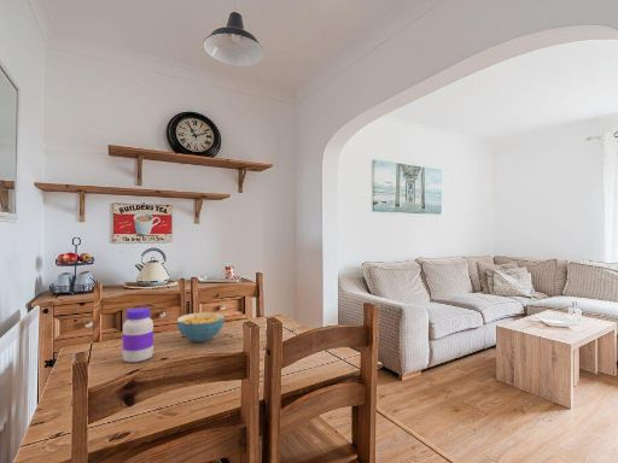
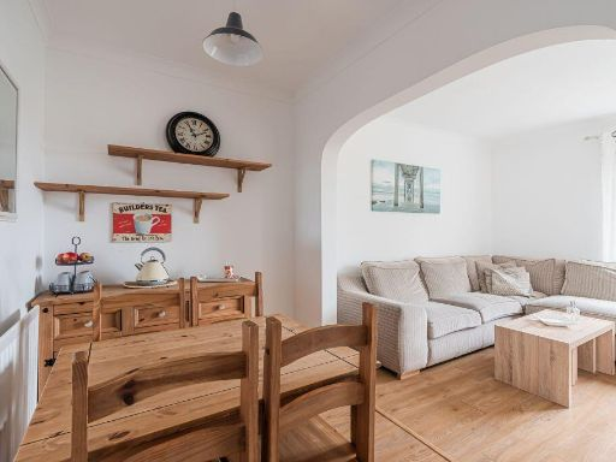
- cereal bowl [176,311,226,344]
- jar [122,306,154,363]
